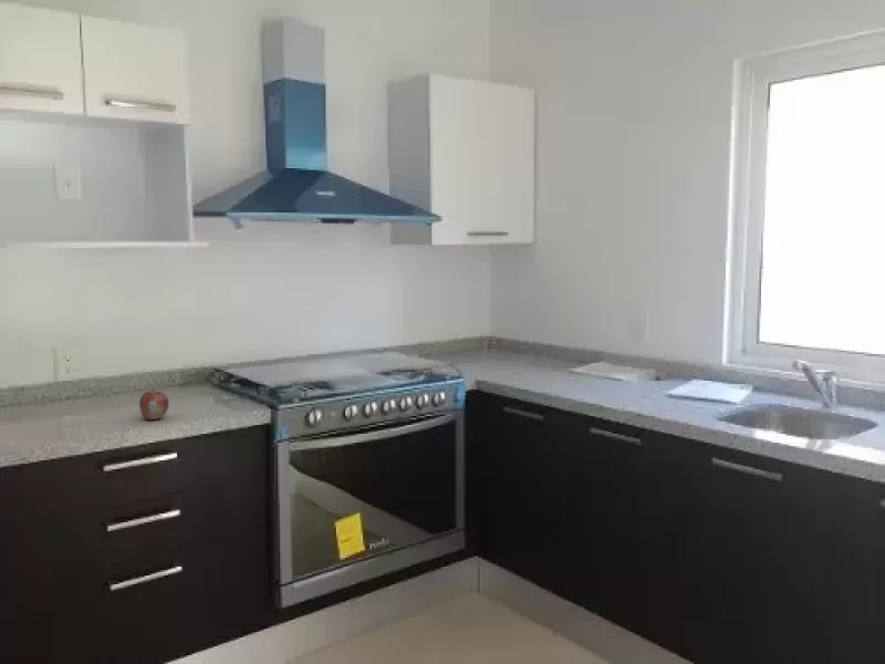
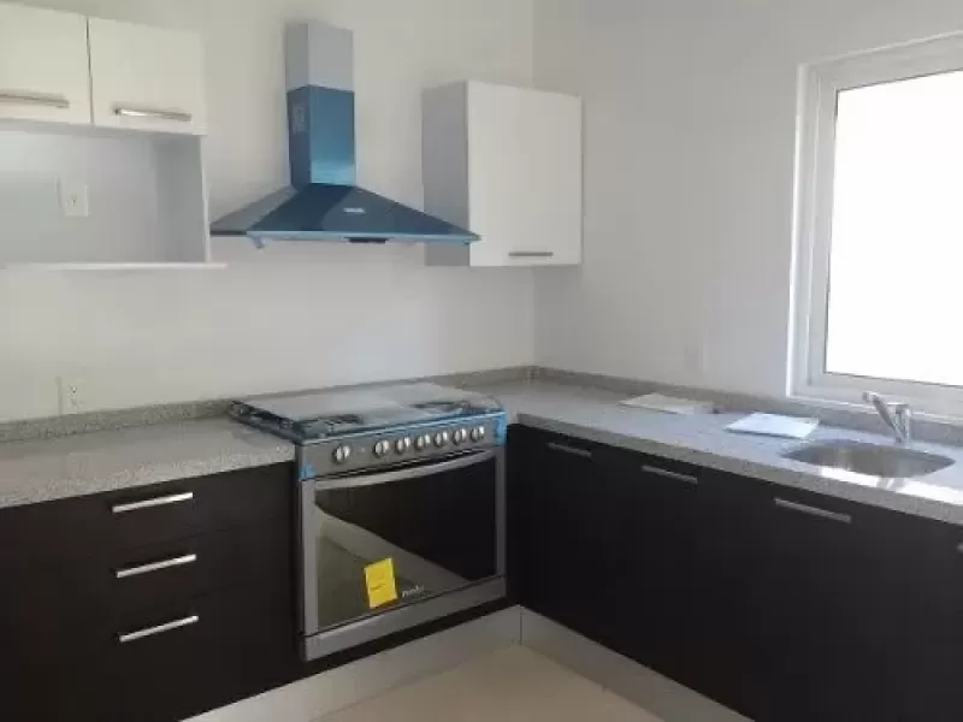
- fruit [138,388,170,421]
